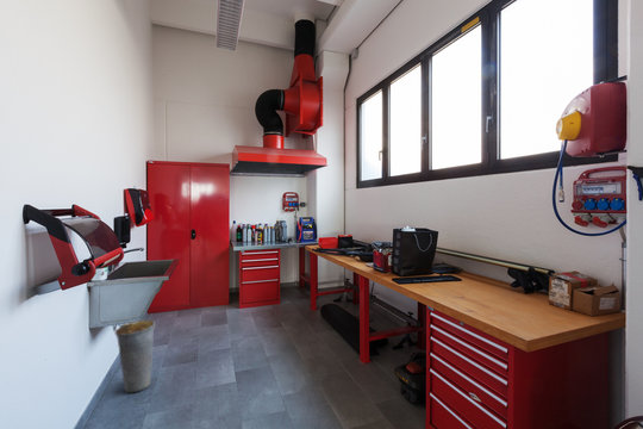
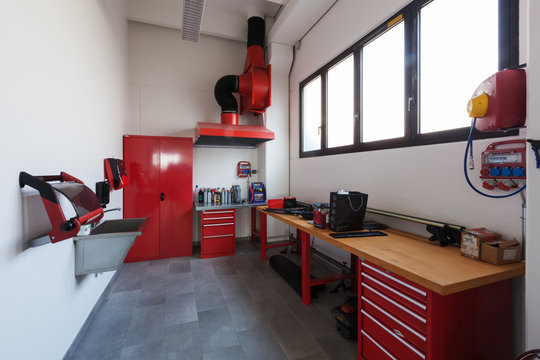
- bucket [114,319,156,393]
